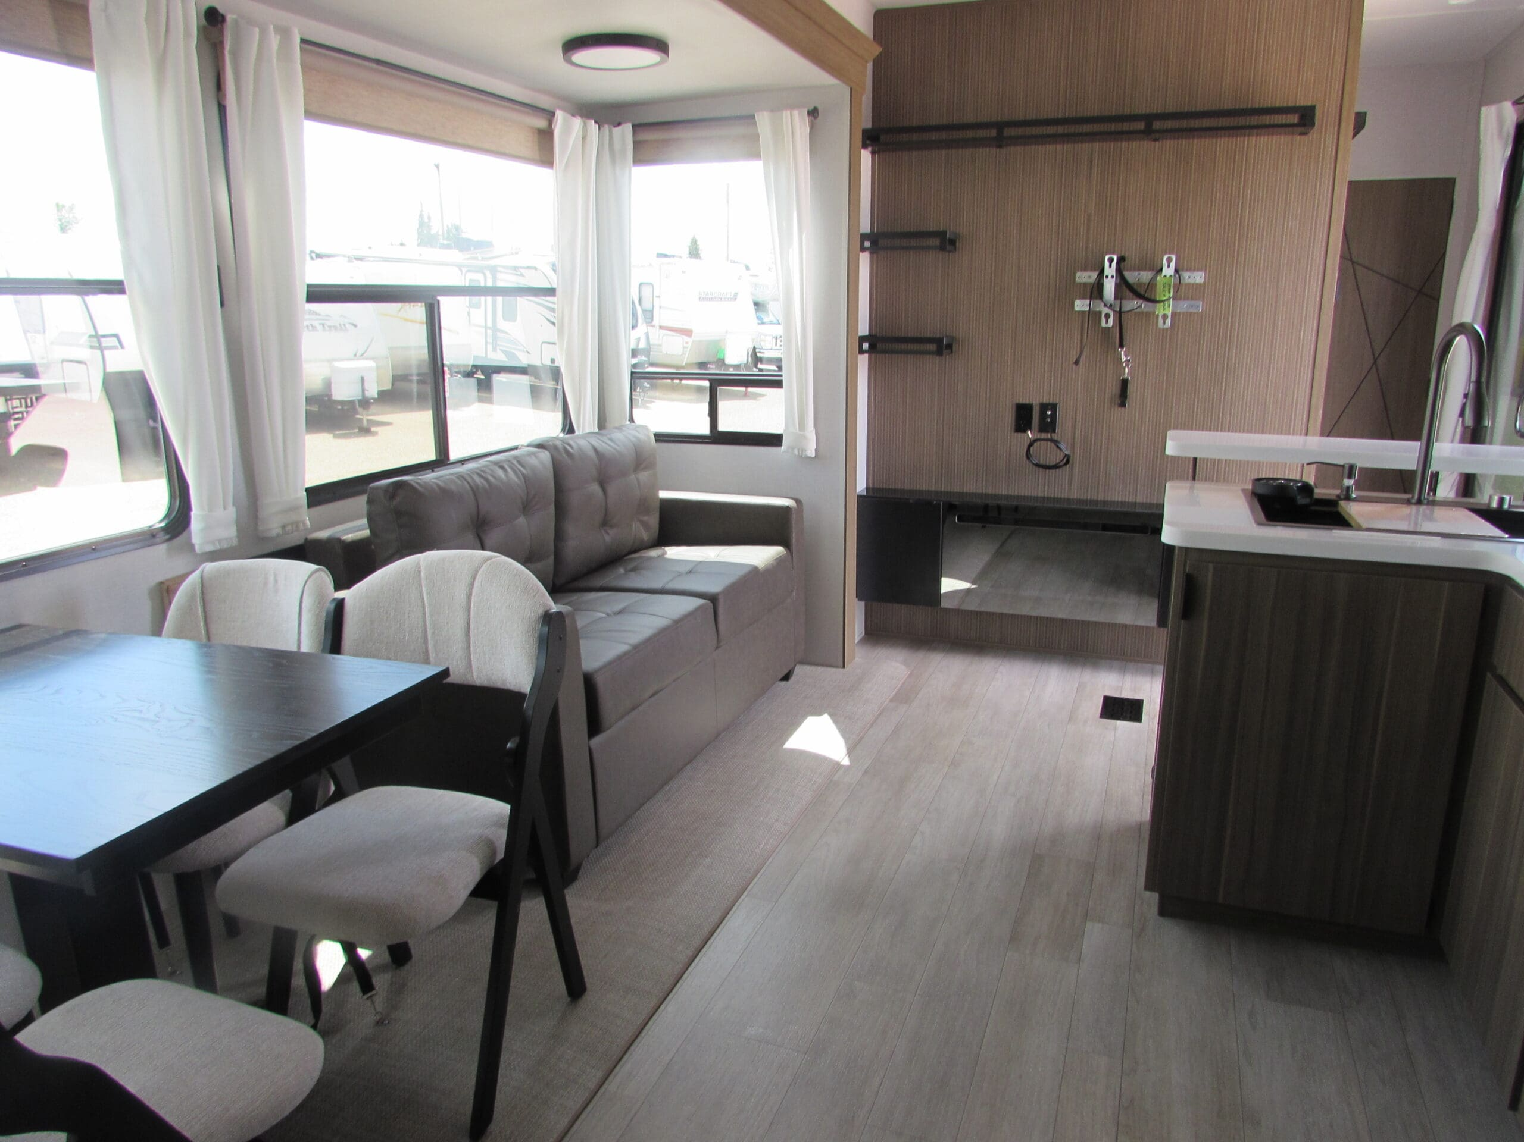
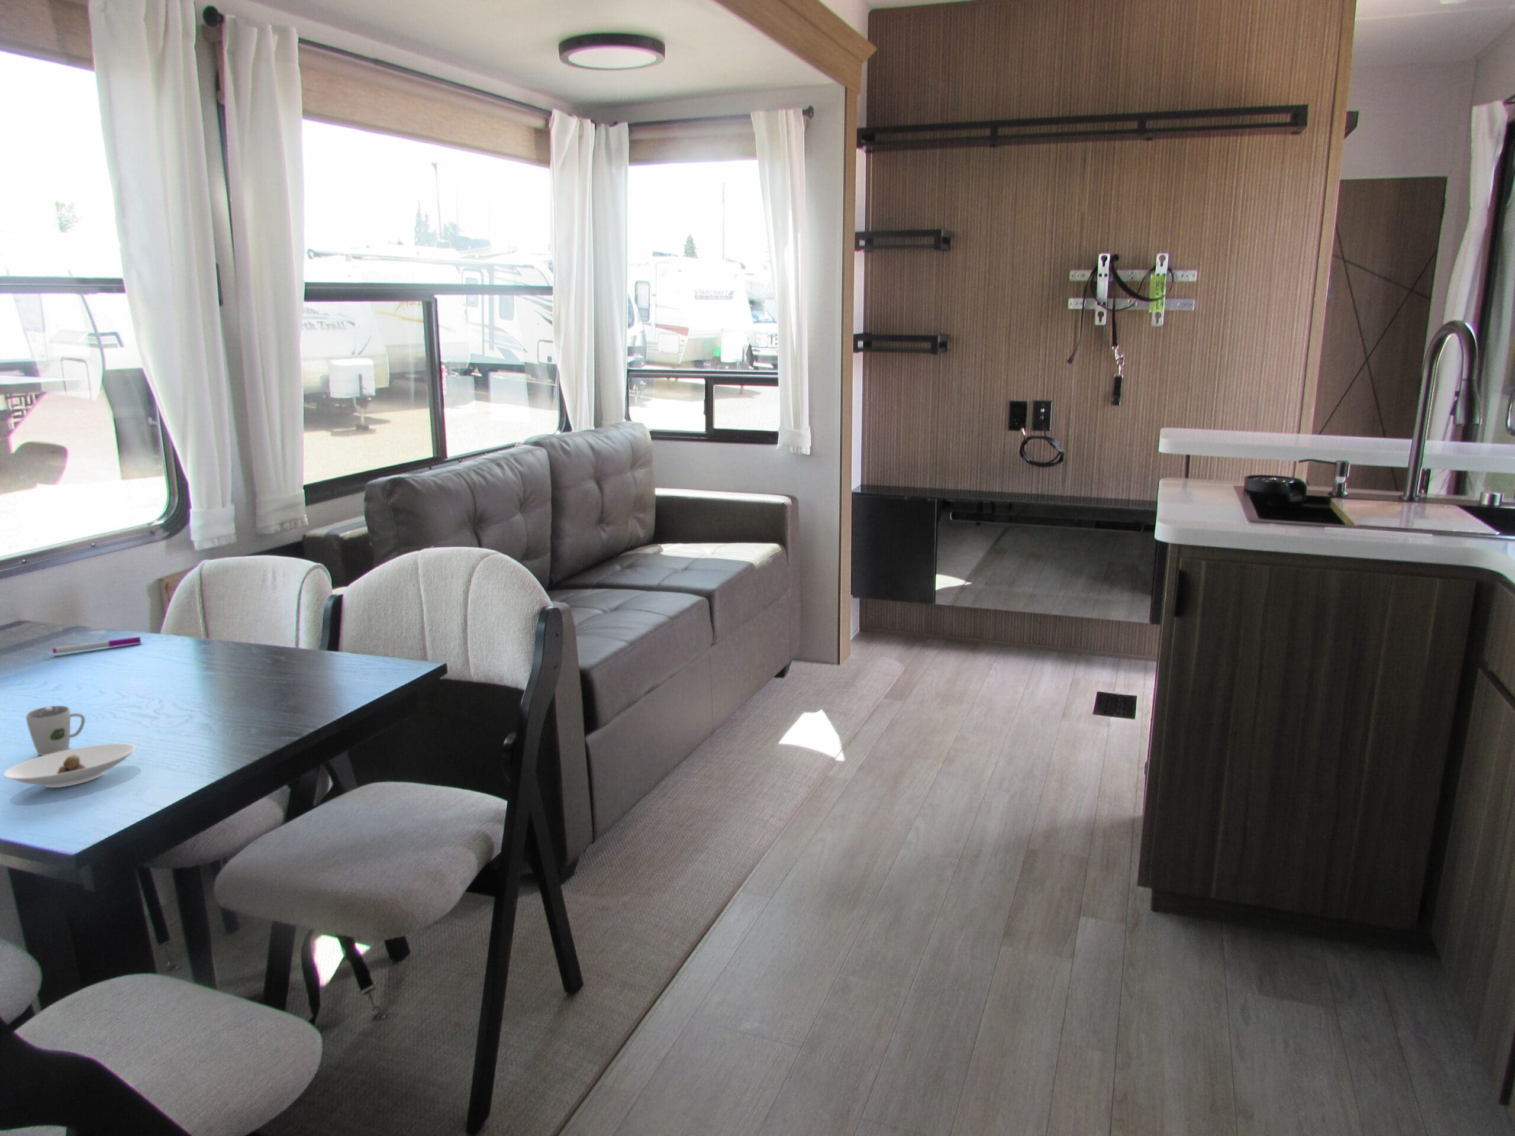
+ pen [52,636,142,654]
+ saucer [2,742,136,788]
+ cup [25,702,86,755]
